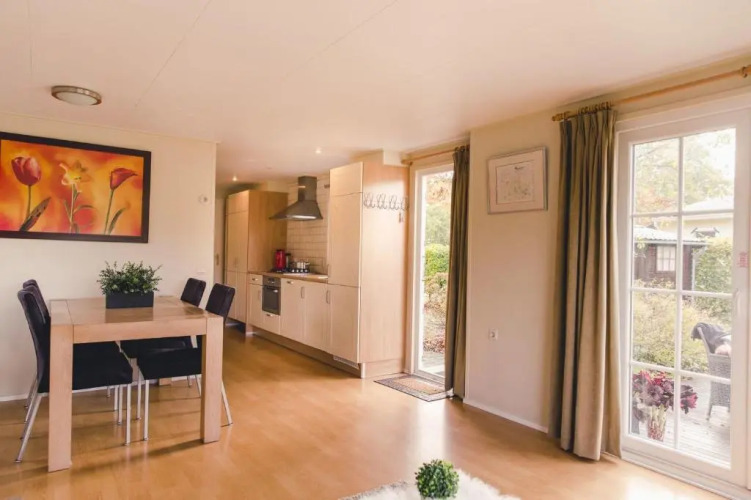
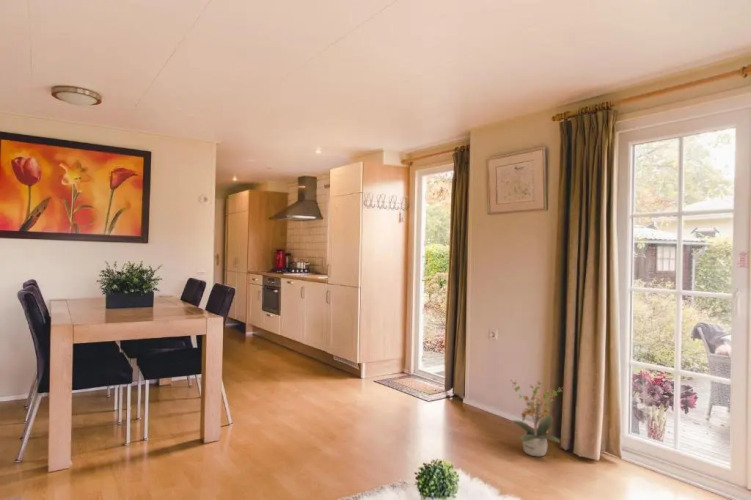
+ potted plant [510,379,565,458]
